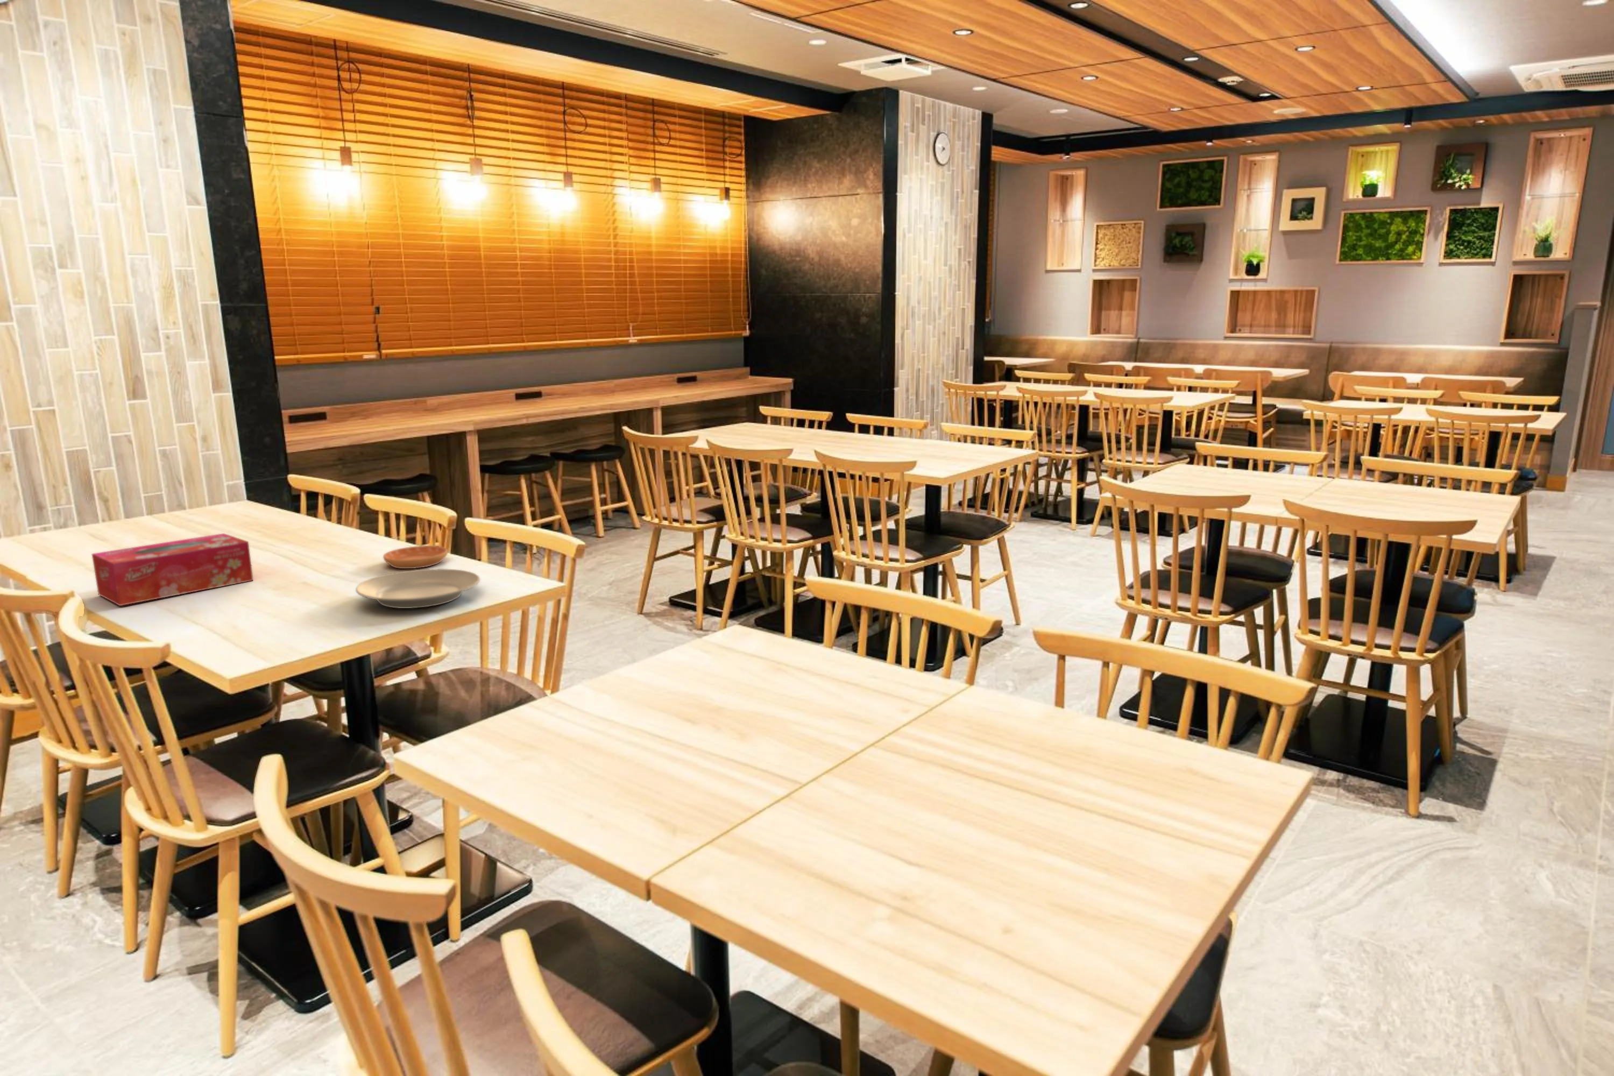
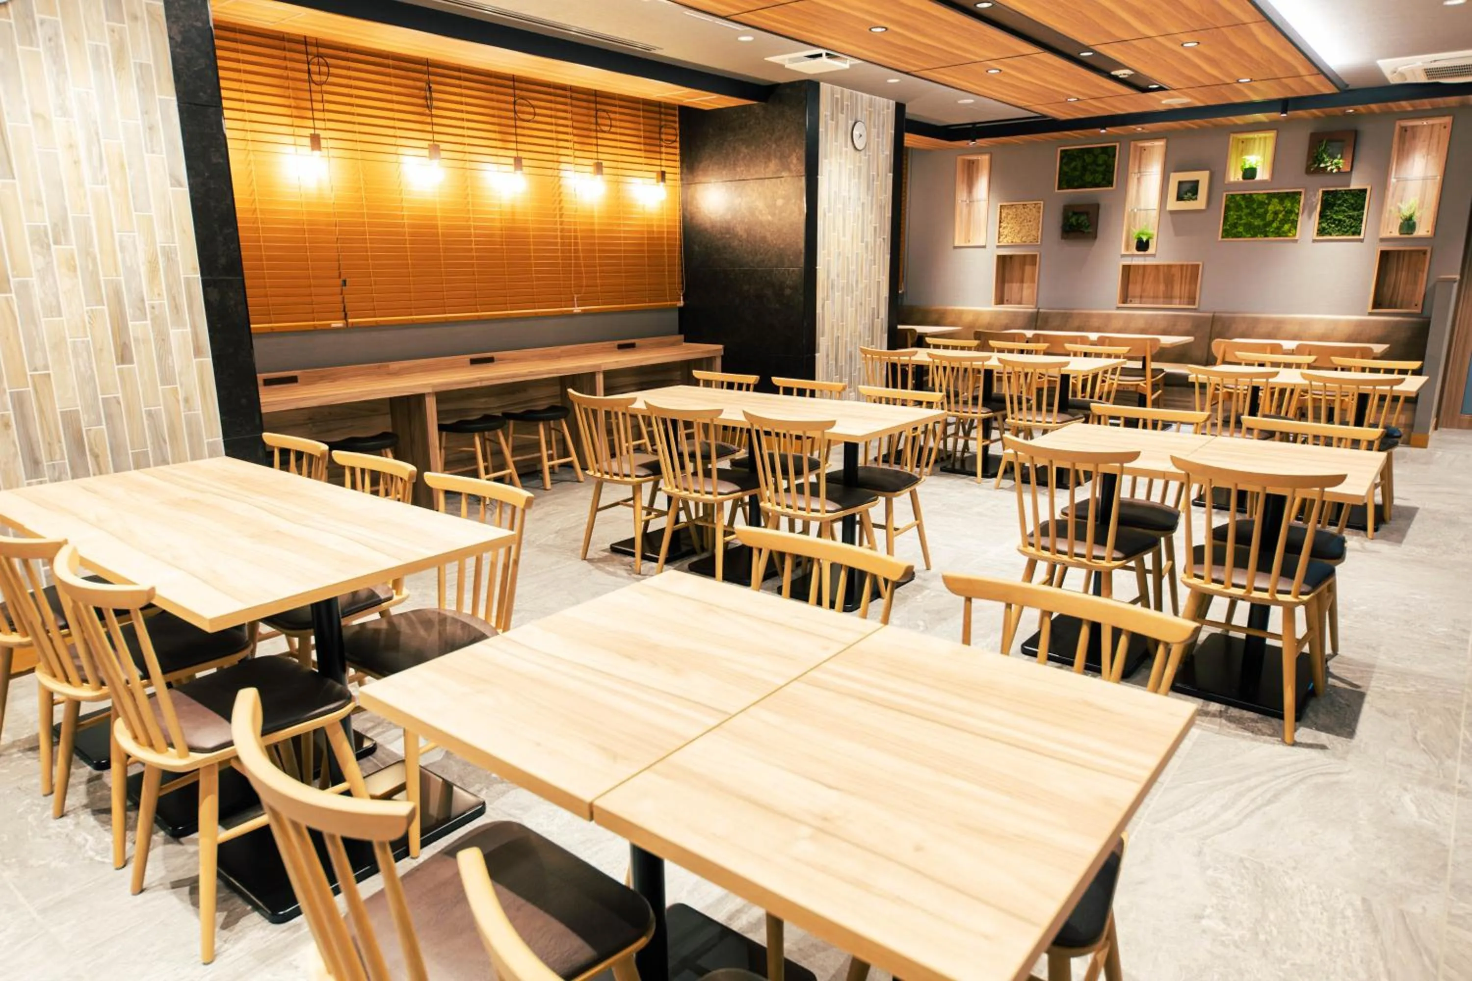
- saucer [383,545,448,569]
- tissue box [91,533,253,606]
- plate [355,568,480,609]
